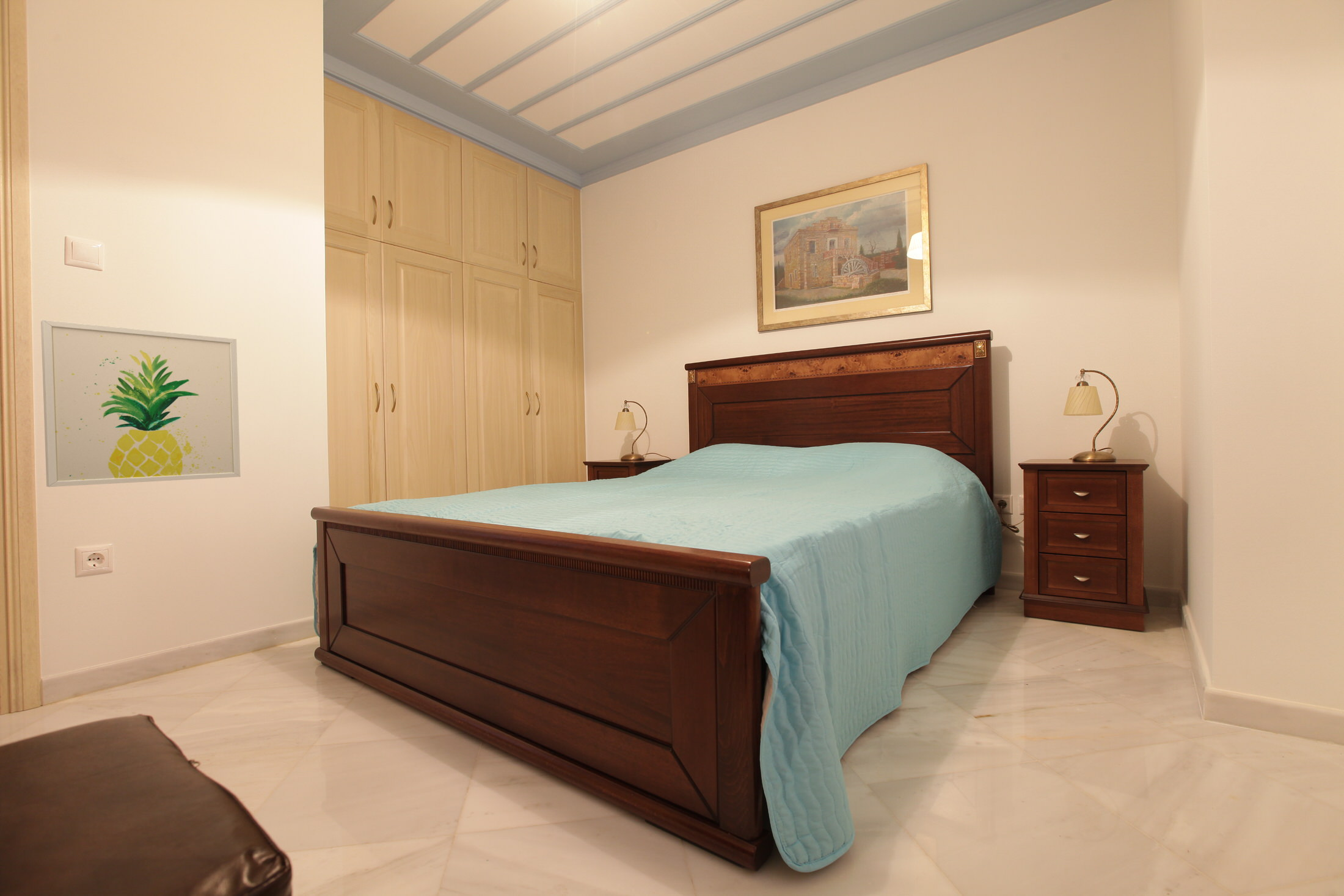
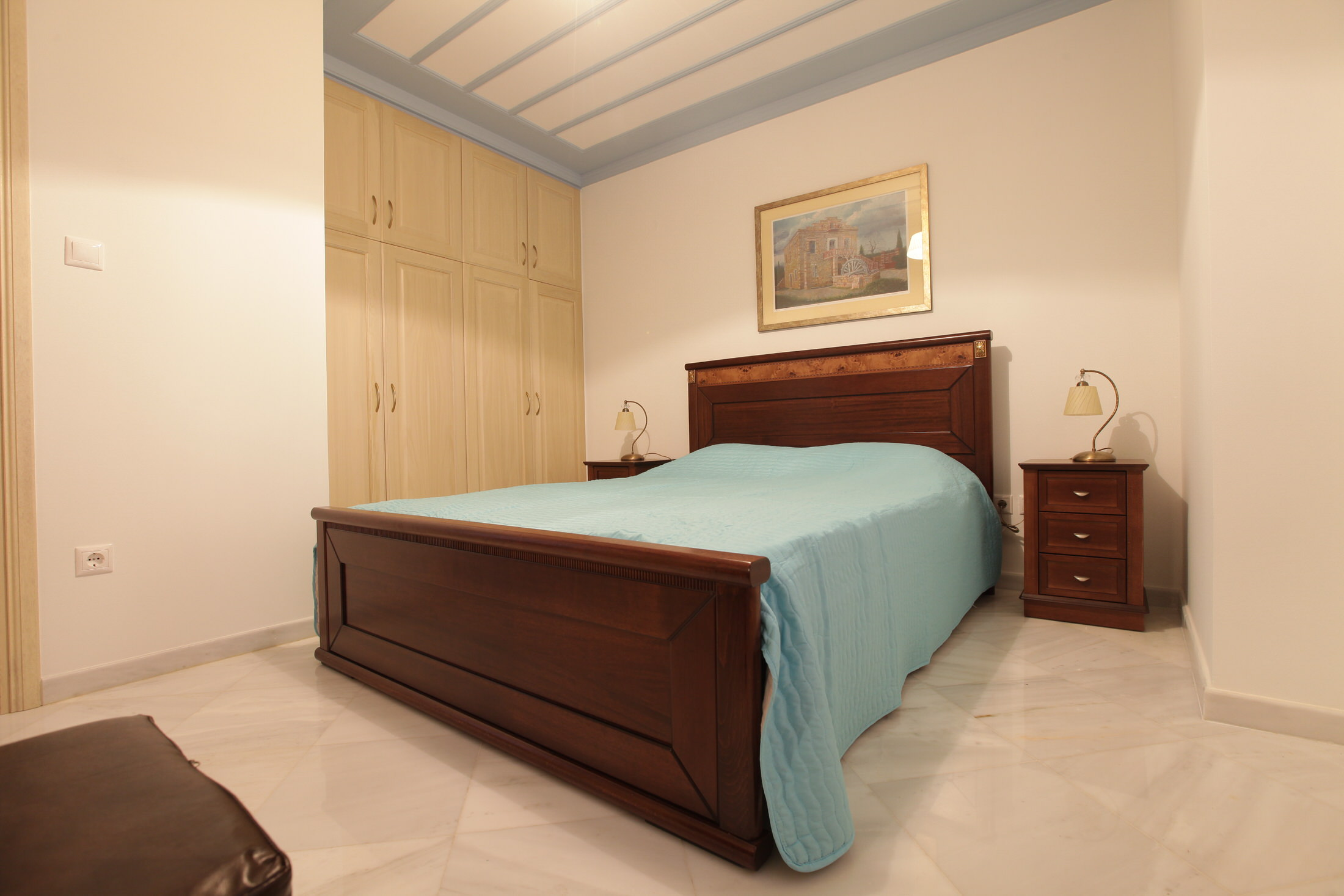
- wall art [40,319,241,487]
